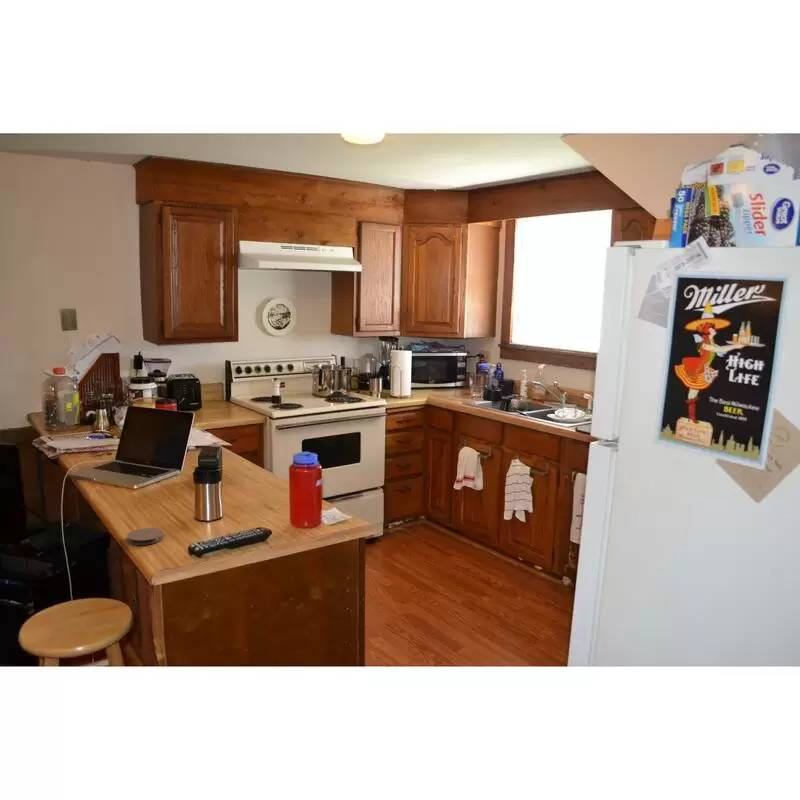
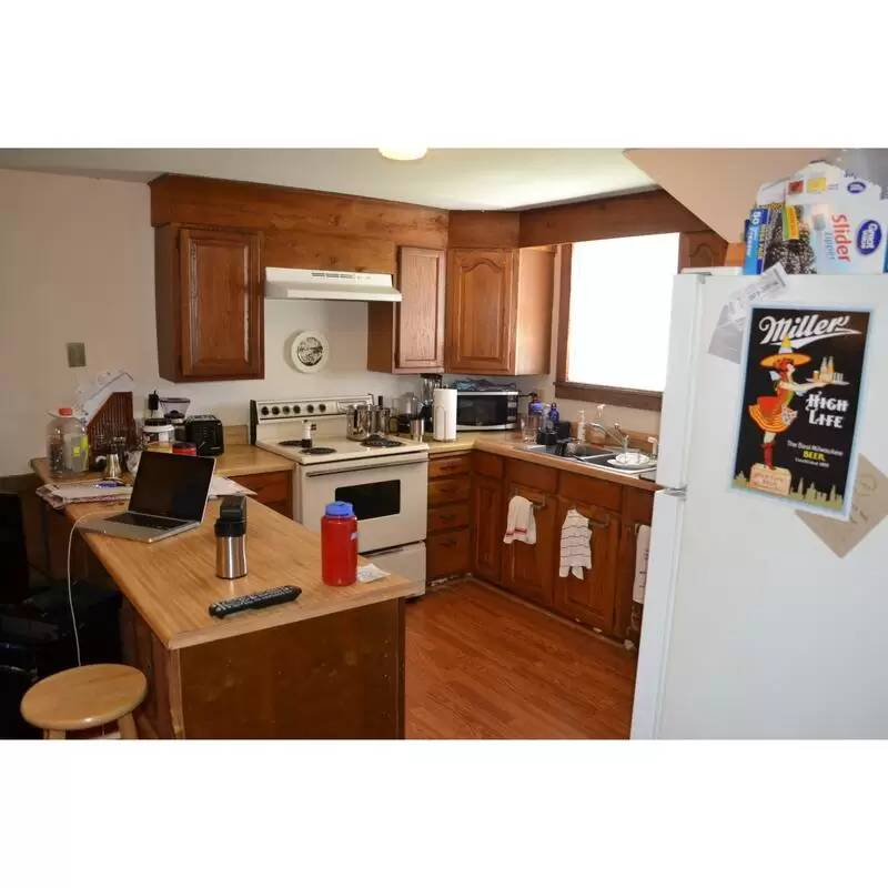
- coaster [126,527,164,546]
